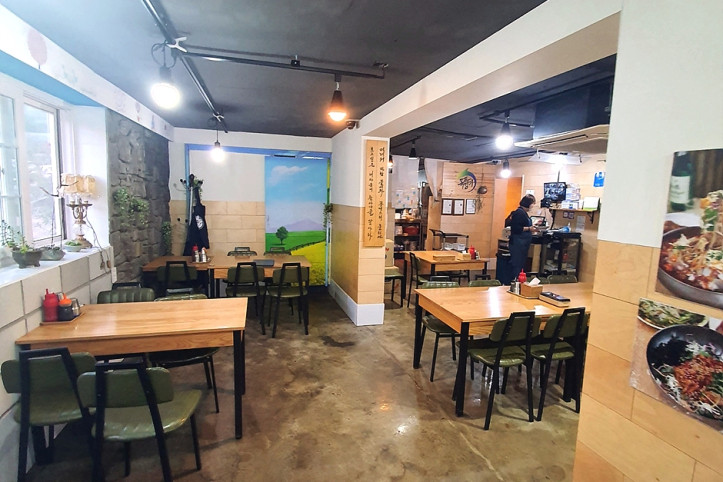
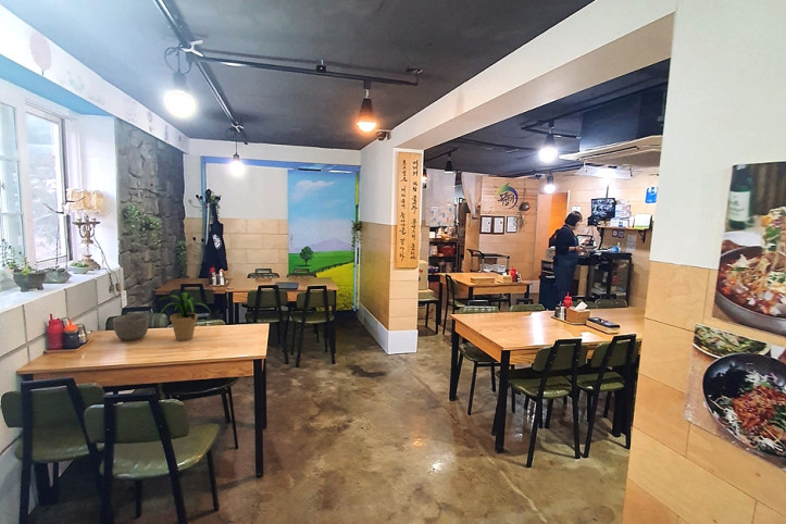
+ potted plant [159,291,212,341]
+ bowl [112,313,150,341]
